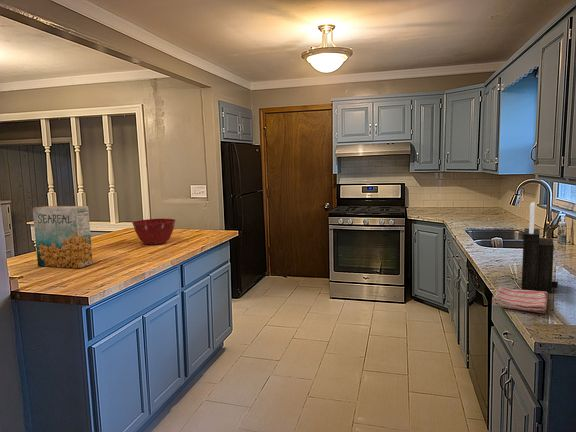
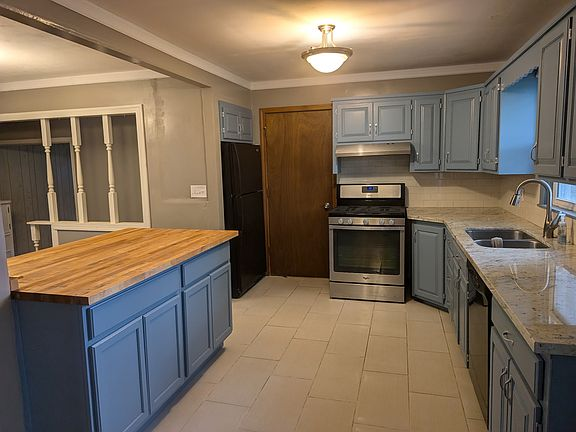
- cereal box [32,205,94,269]
- dish towel [491,286,549,314]
- mixing bowl [131,218,176,246]
- knife block [521,201,559,293]
